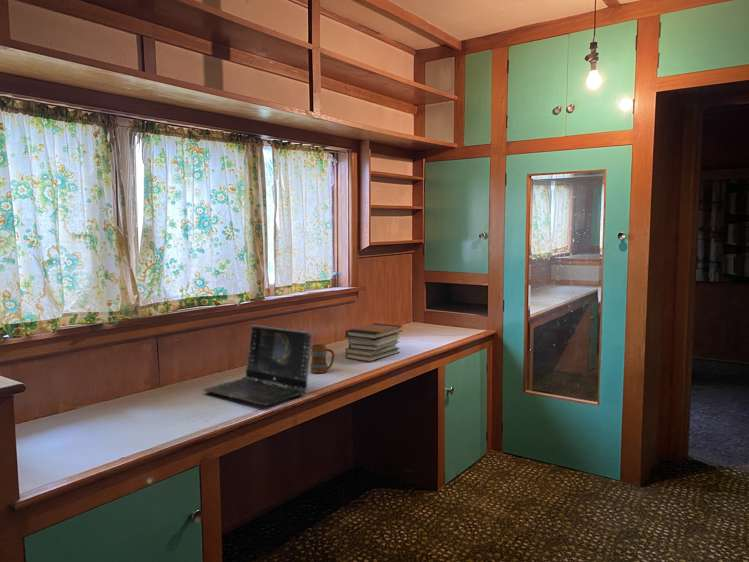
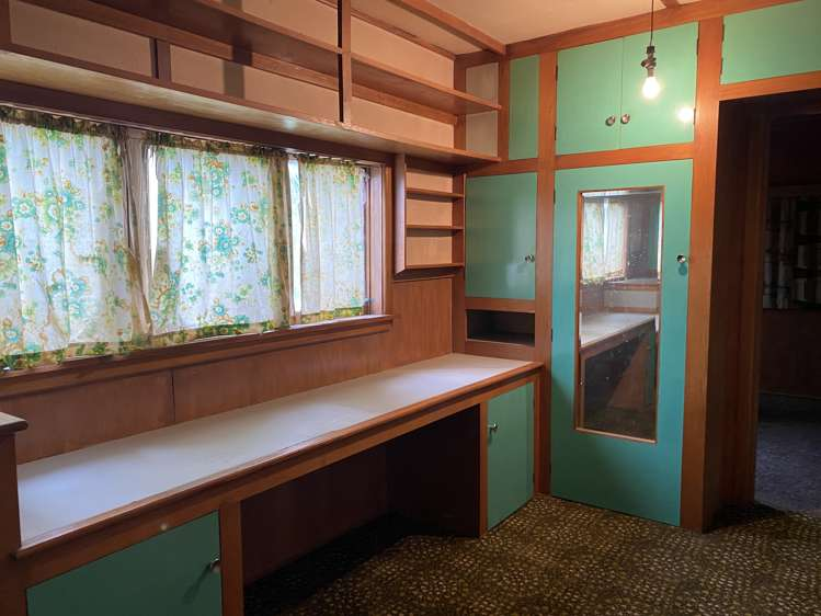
- book stack [344,322,404,363]
- laptop computer [202,324,314,407]
- mug [309,343,336,374]
